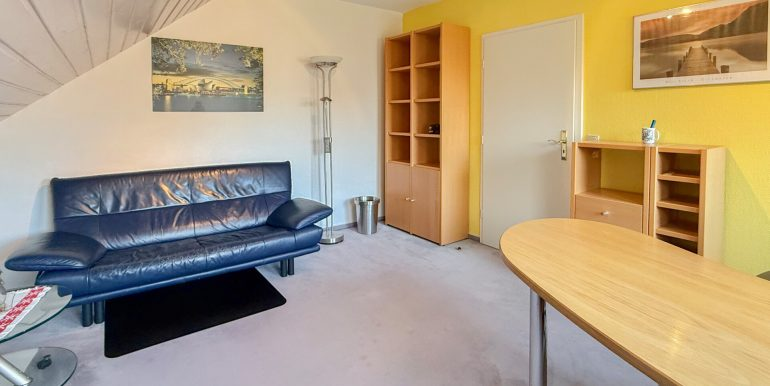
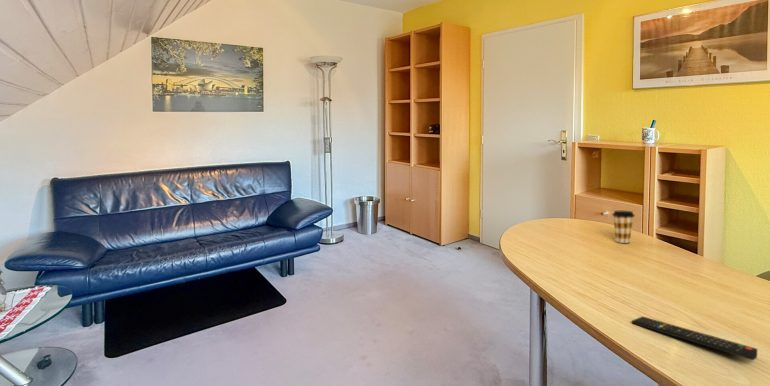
+ remote control [631,315,758,361]
+ coffee cup [612,210,635,244]
